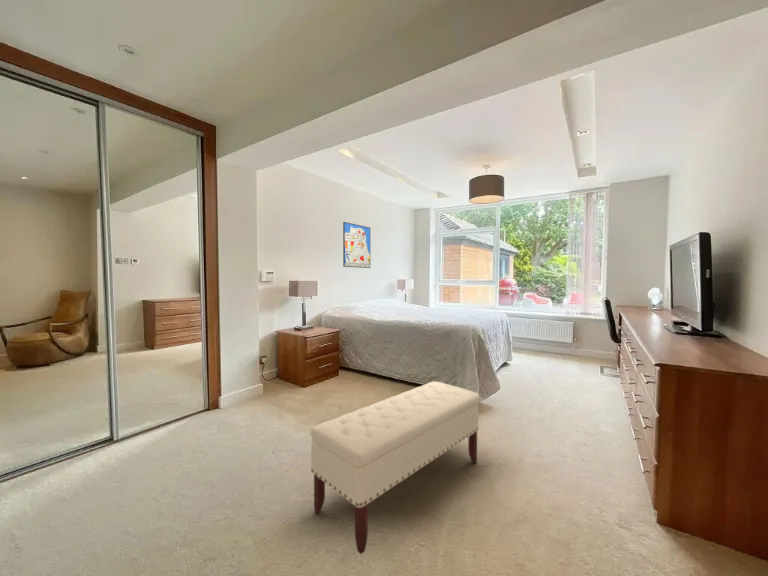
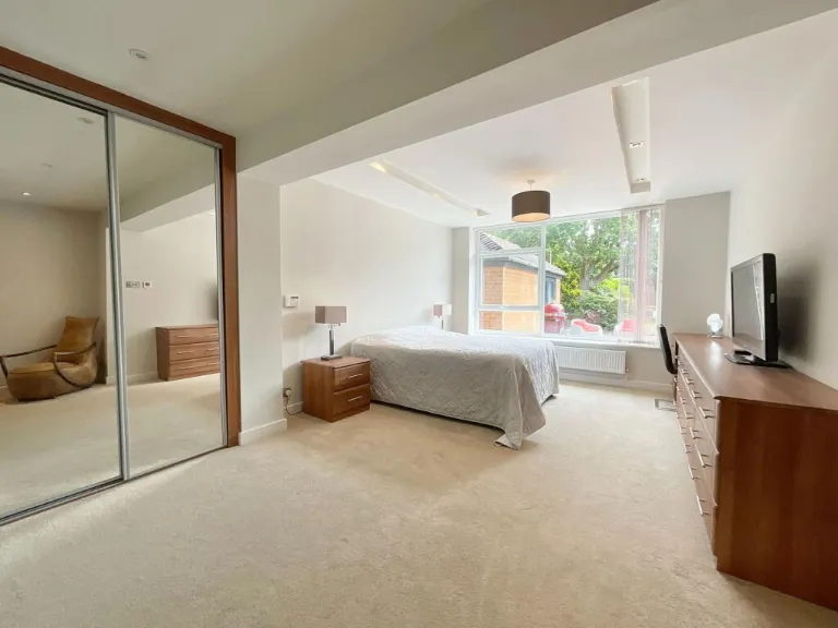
- wall art [342,221,371,269]
- bench [310,380,481,555]
